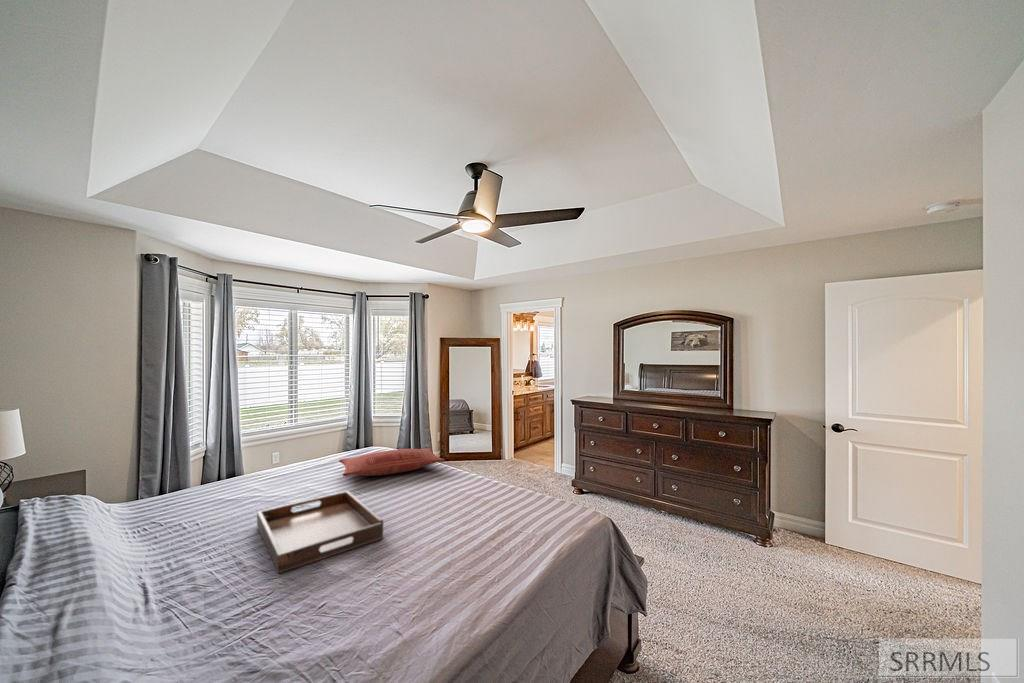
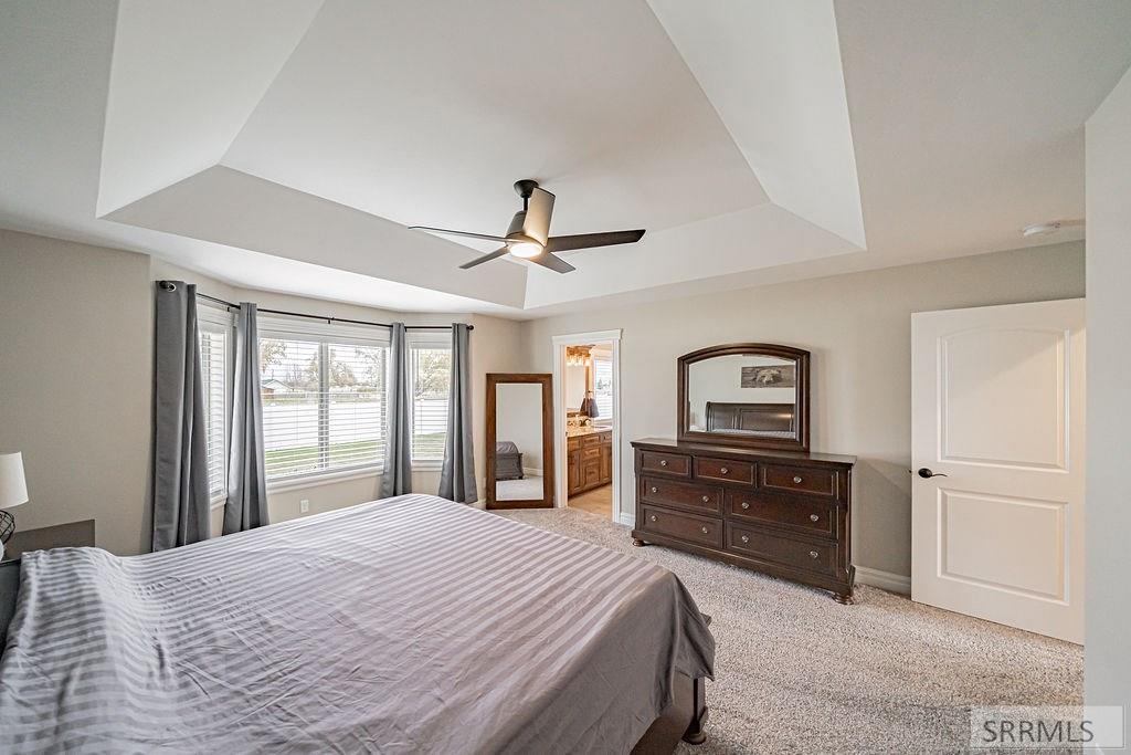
- pillow [338,447,446,477]
- serving tray [256,490,384,574]
